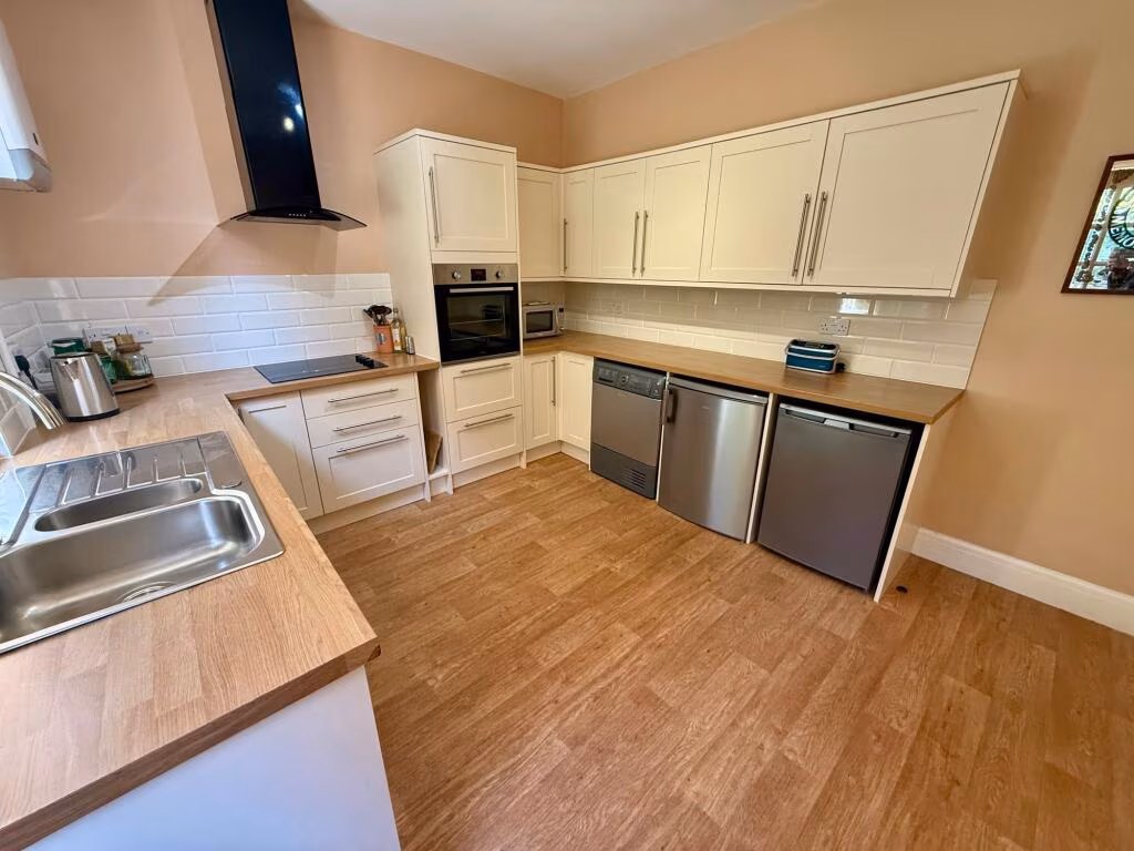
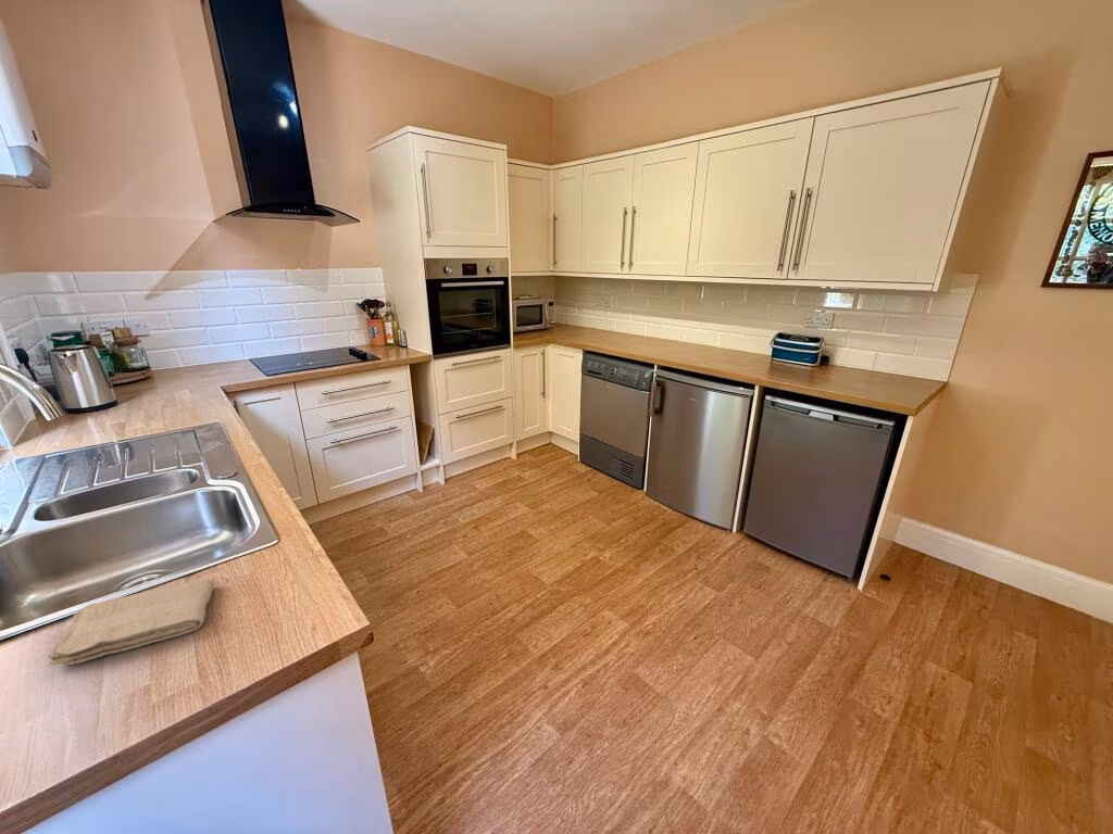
+ washcloth [47,578,214,666]
